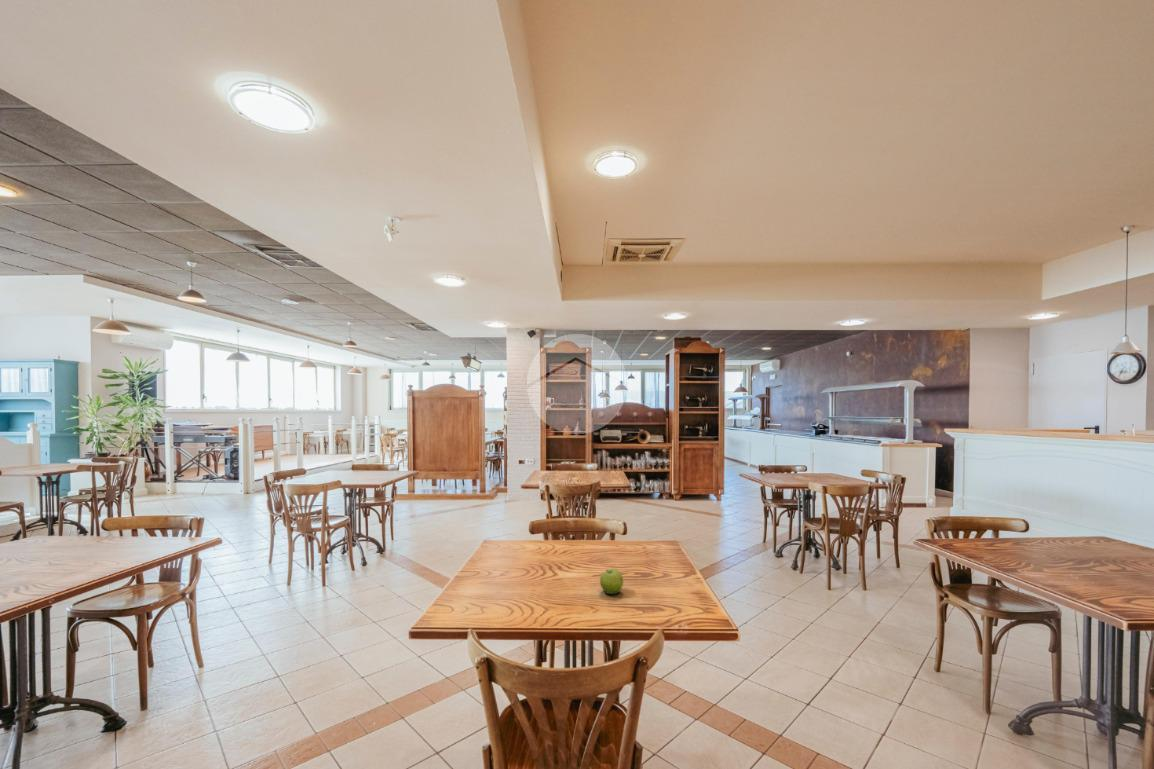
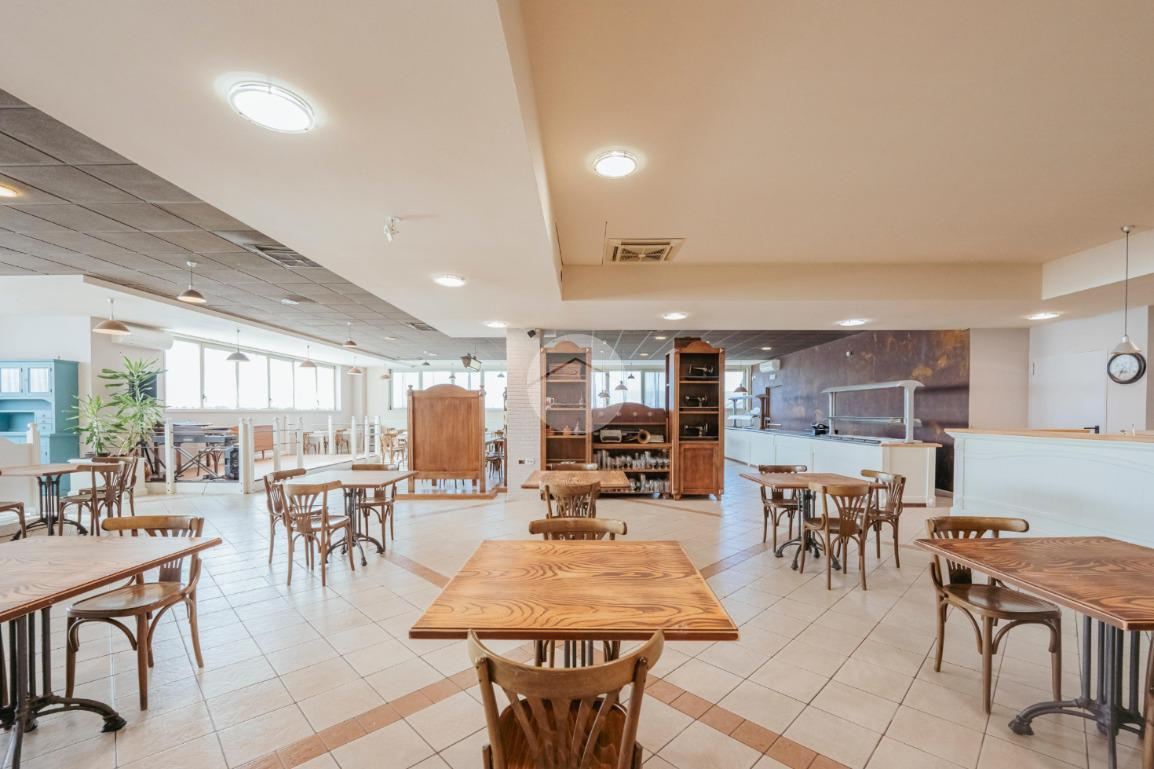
- fruit [599,568,624,595]
